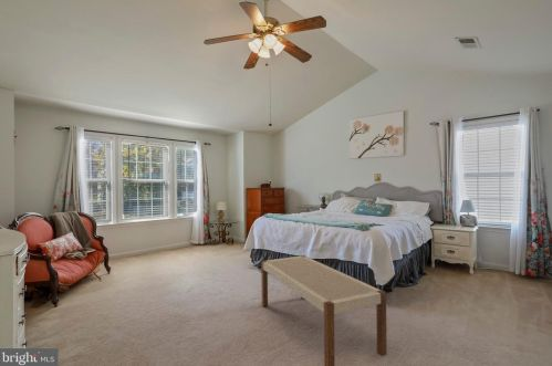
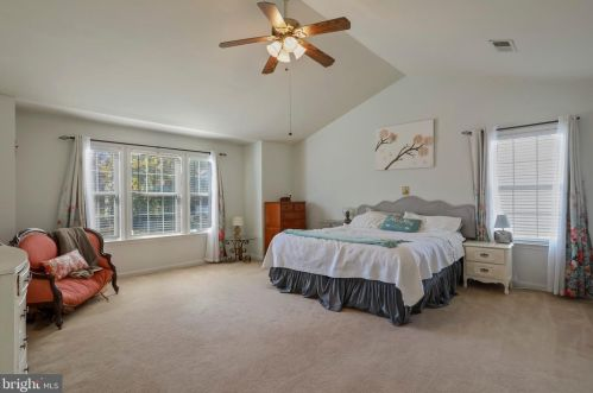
- bench [260,254,387,366]
